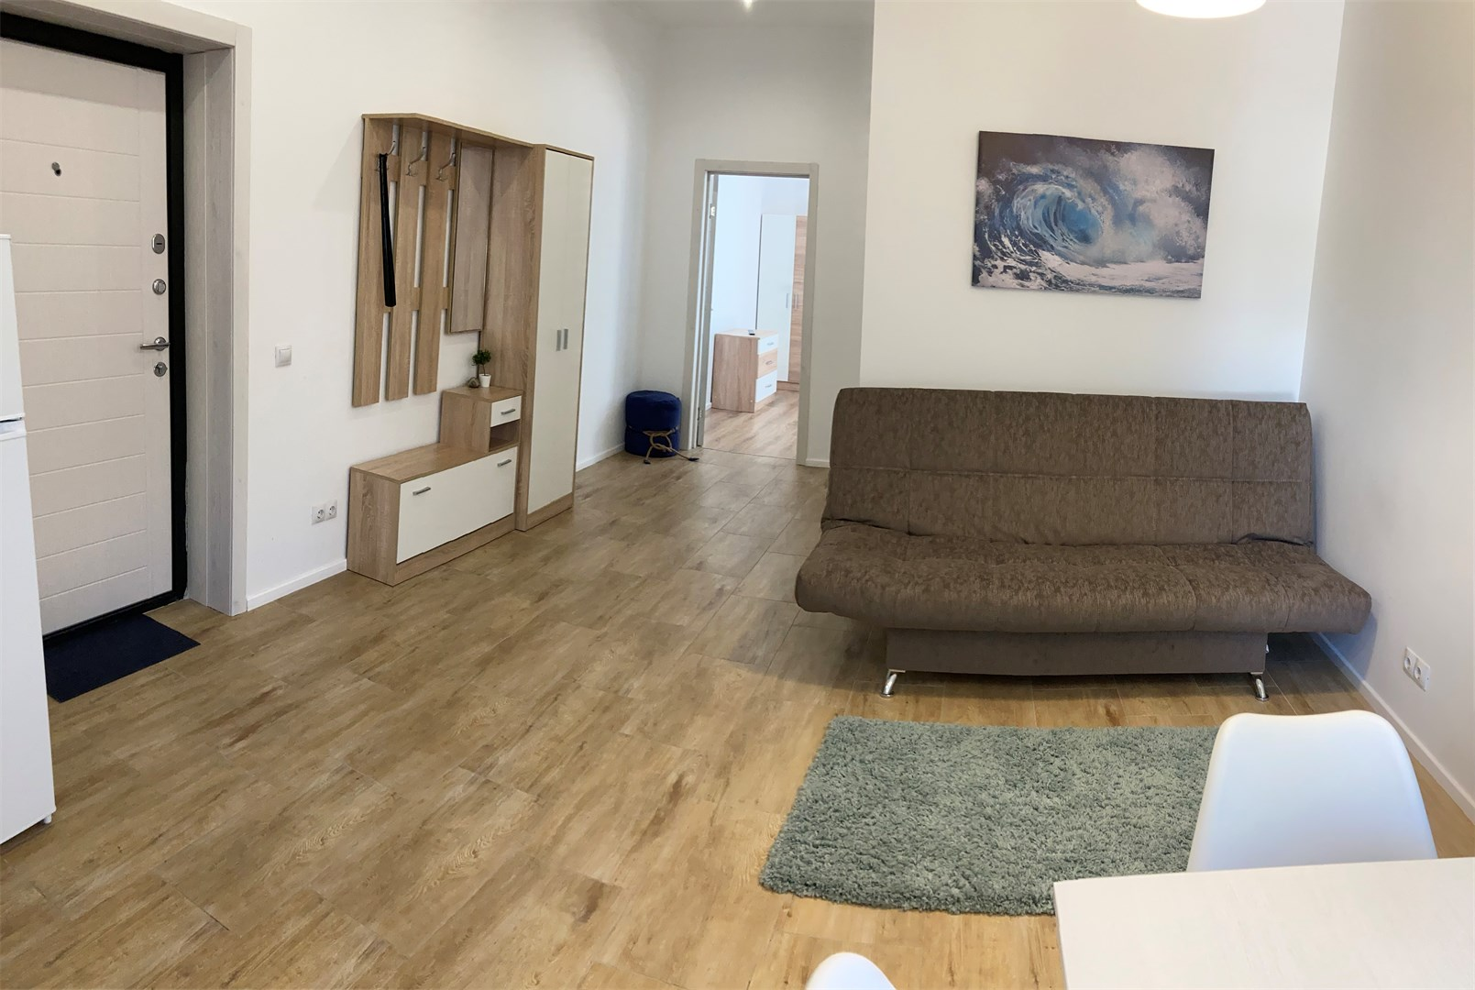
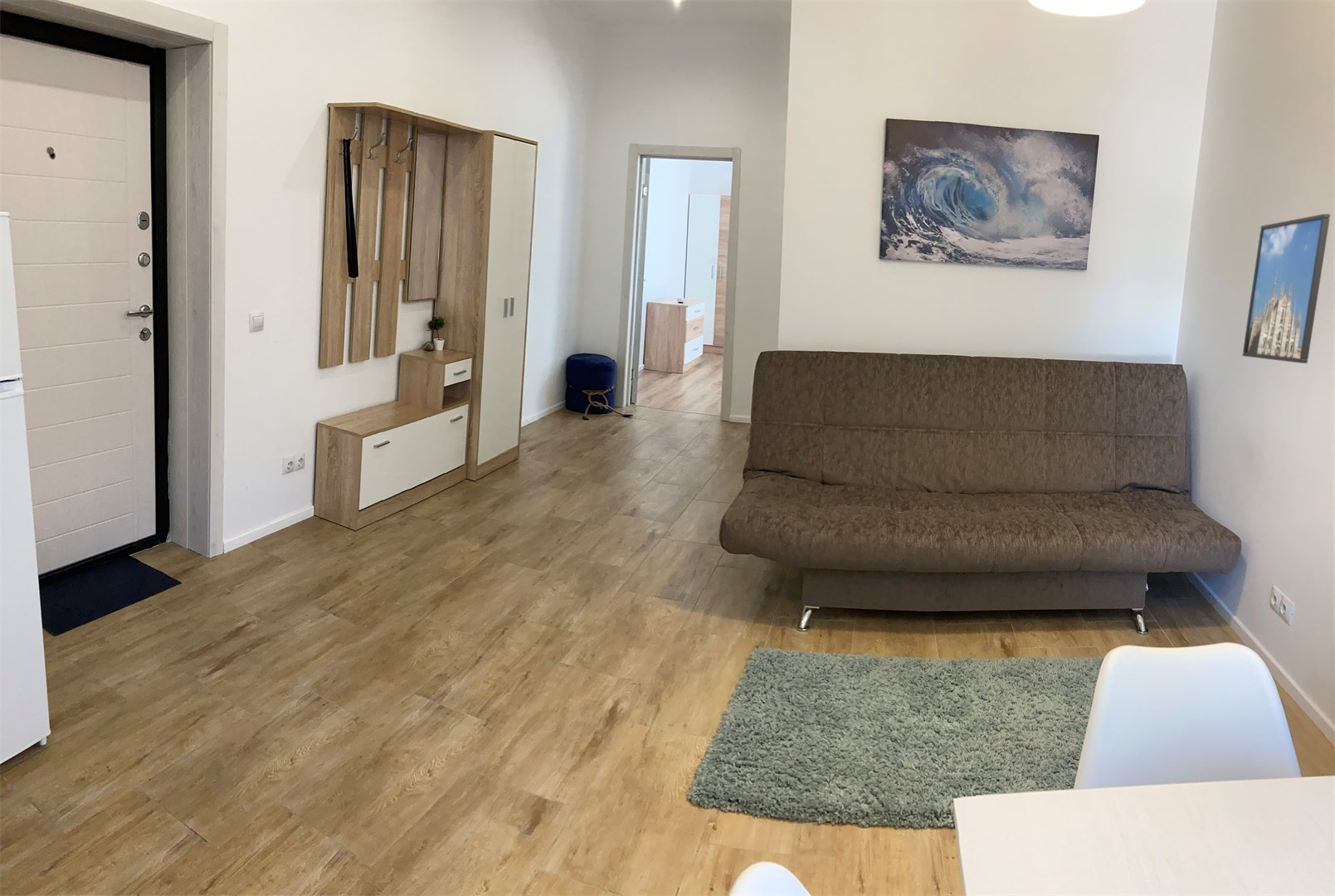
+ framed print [1241,213,1331,364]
